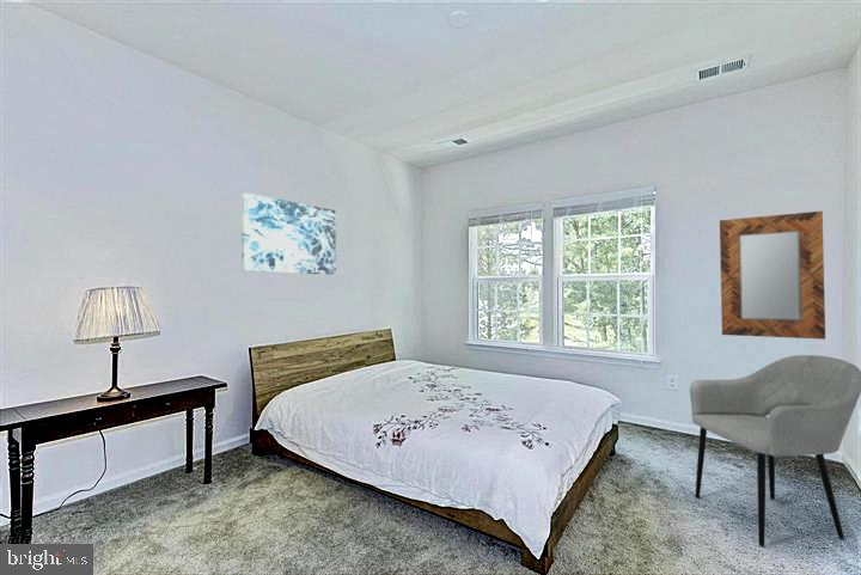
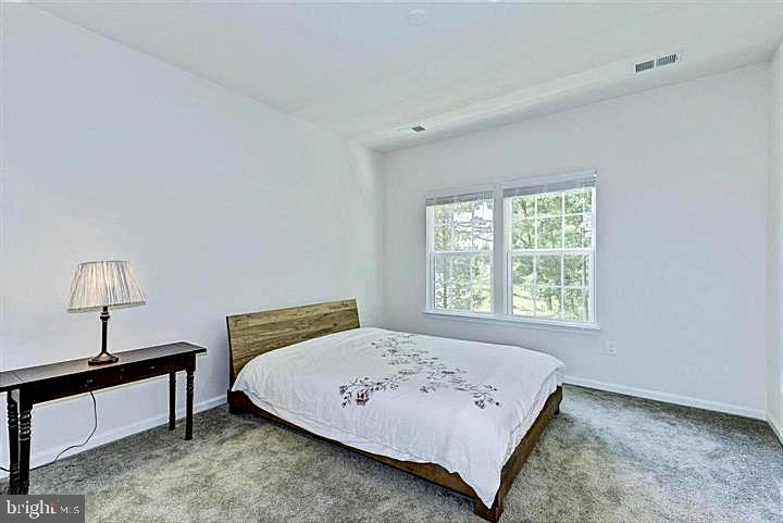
- wall art [240,191,337,276]
- armchair [689,354,861,548]
- home mirror [719,210,826,341]
